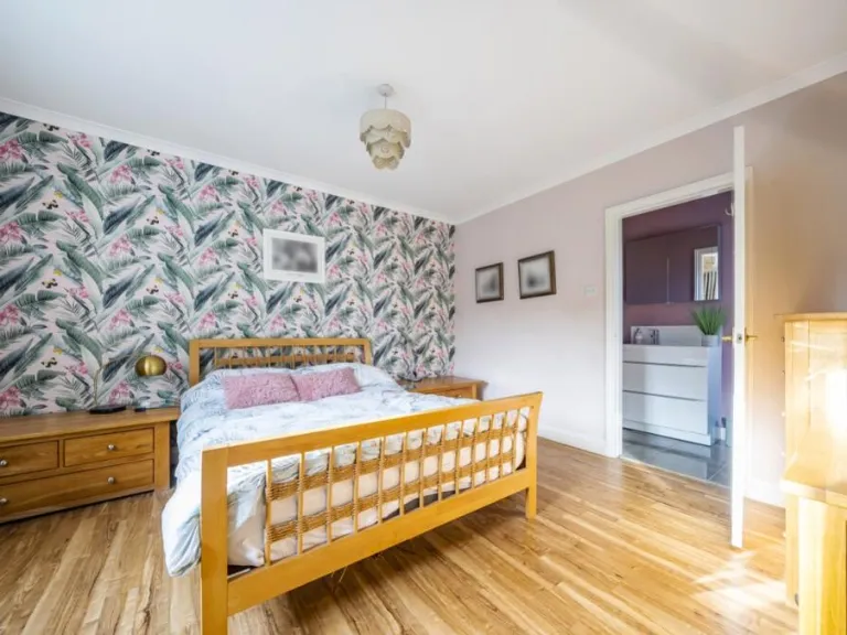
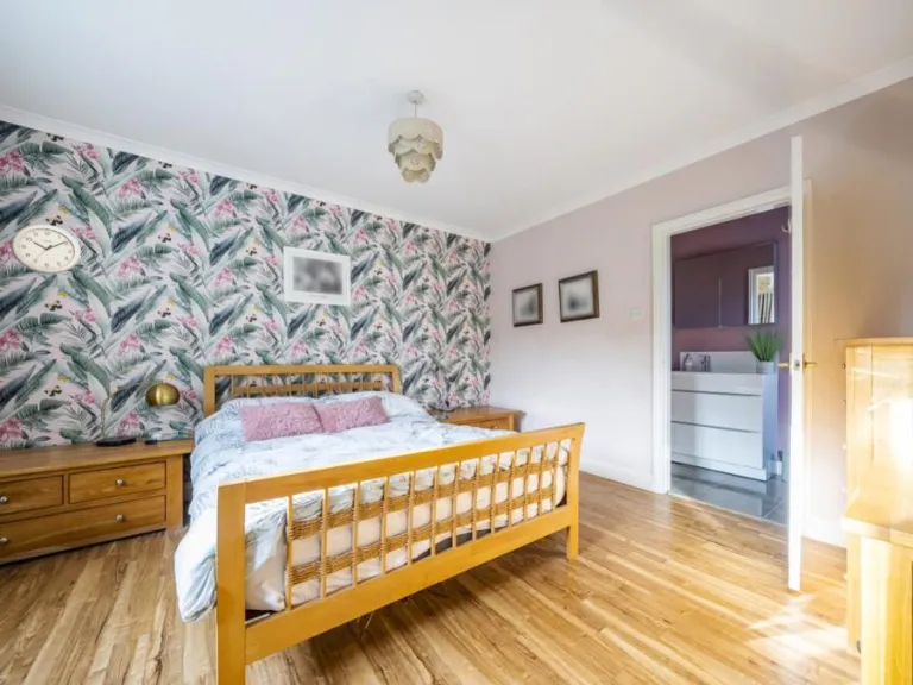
+ wall clock [10,224,82,275]
